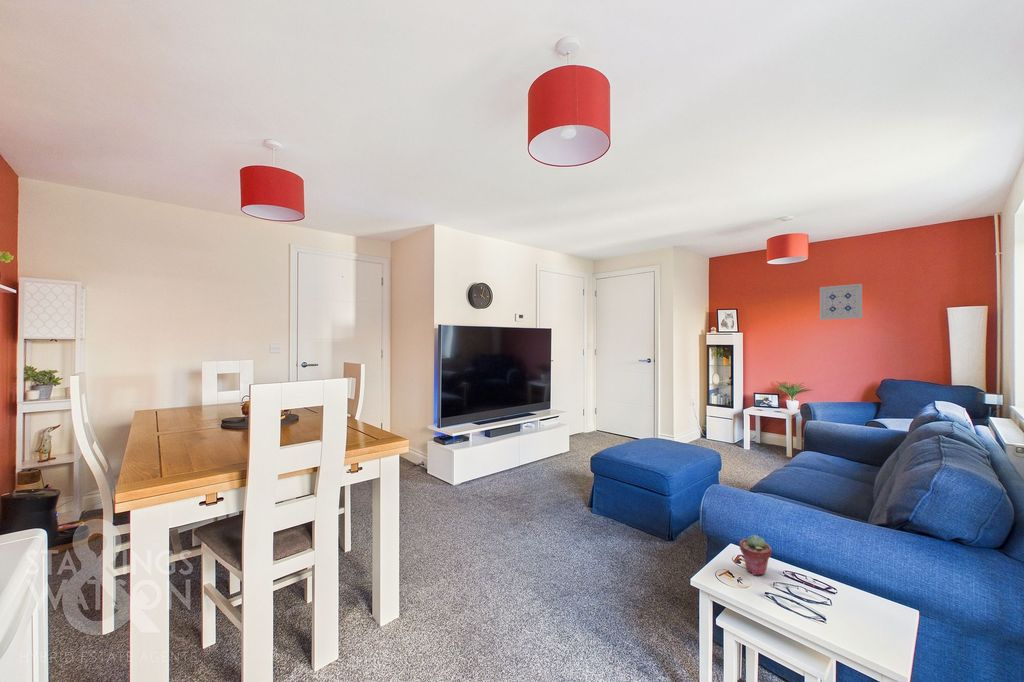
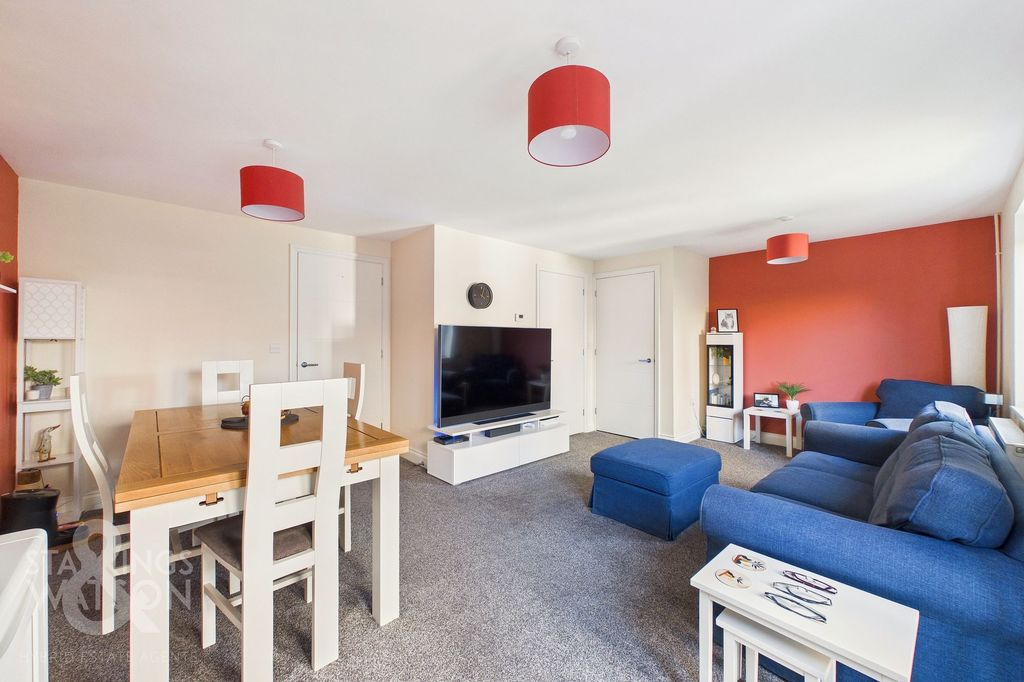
- wall art [819,283,863,321]
- potted succulent [738,534,772,576]
